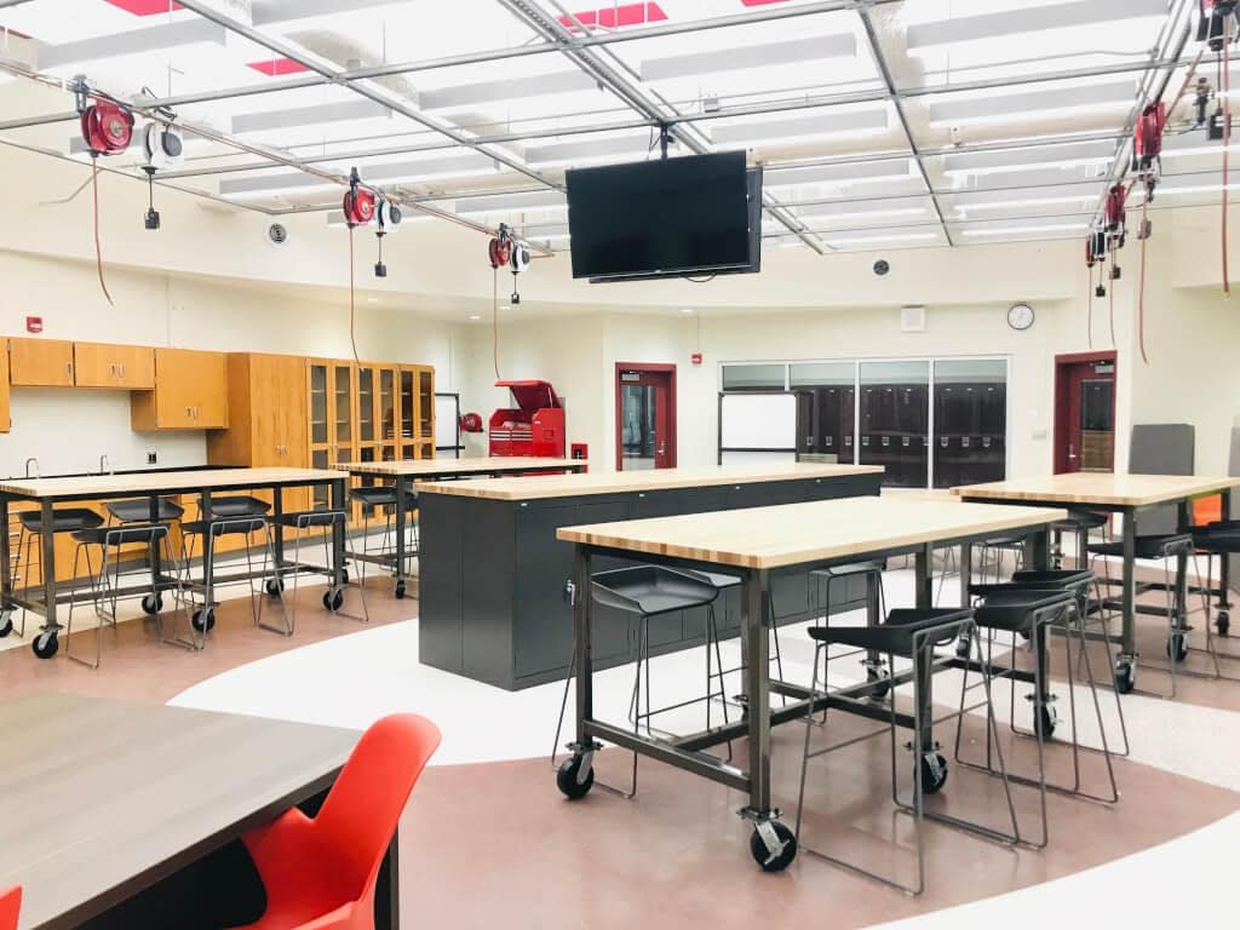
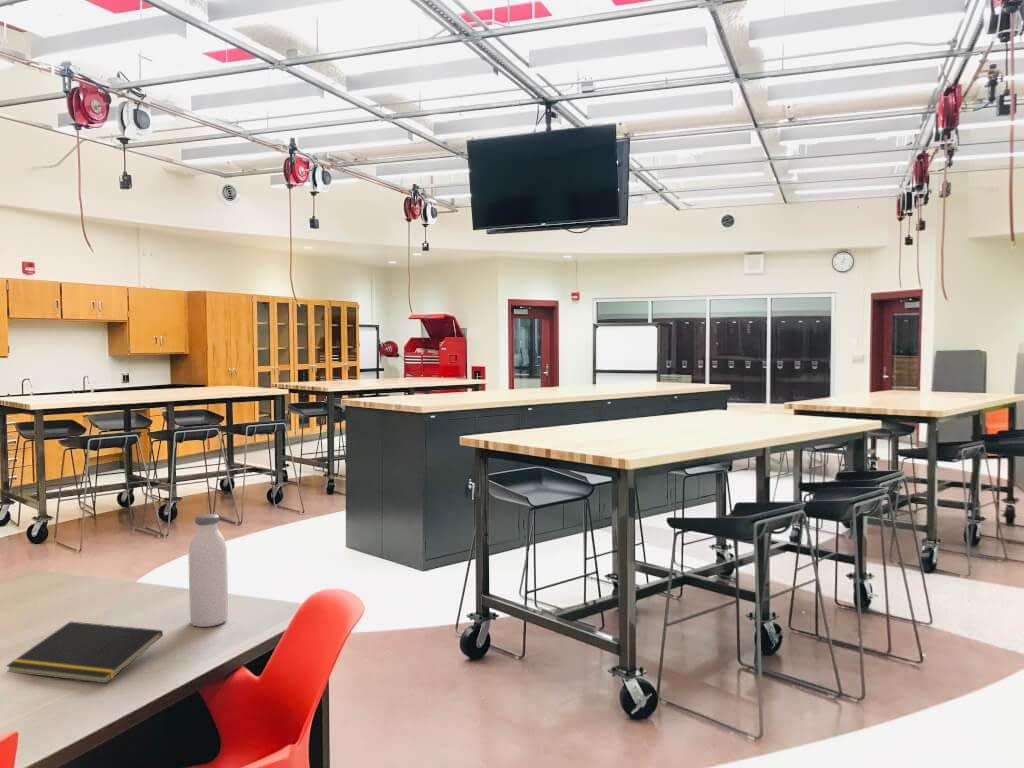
+ water bottle [188,513,229,628]
+ notepad [5,621,164,684]
